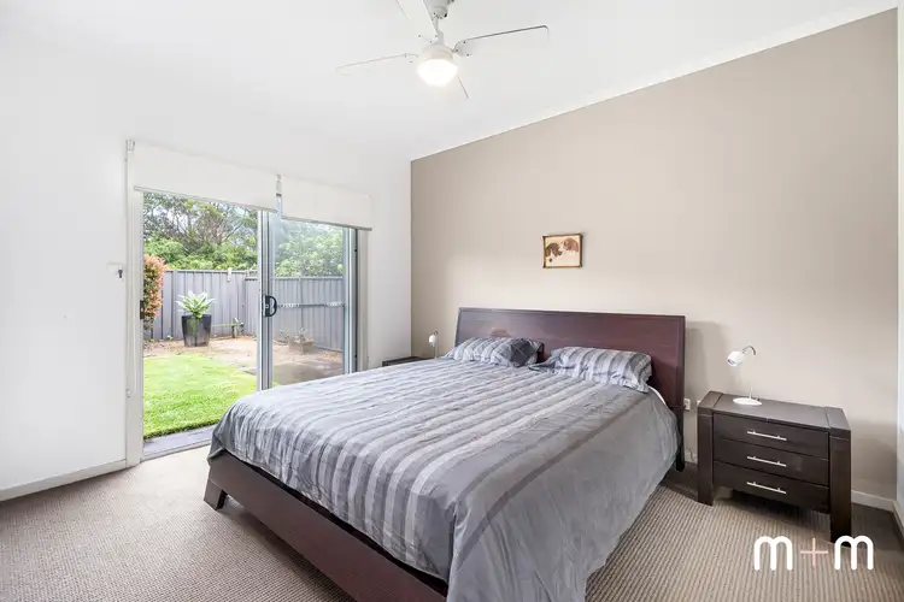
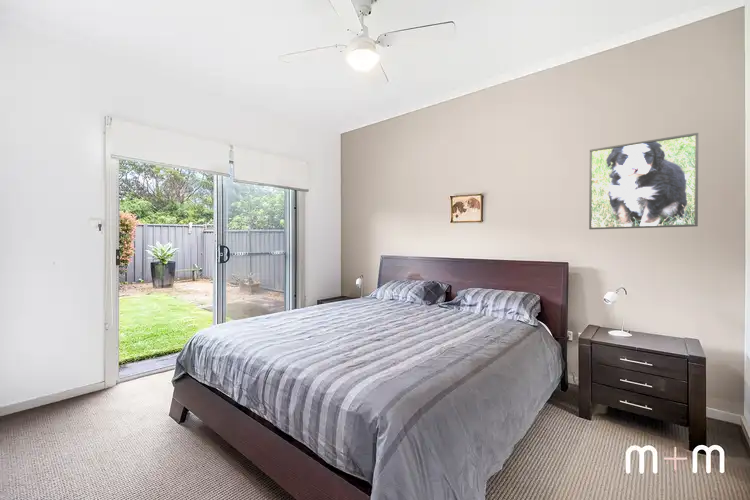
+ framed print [588,132,700,230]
